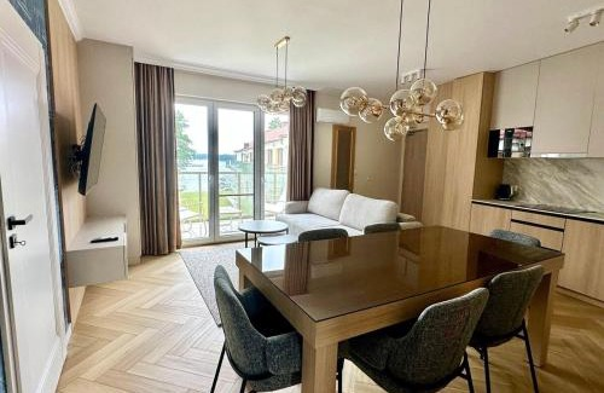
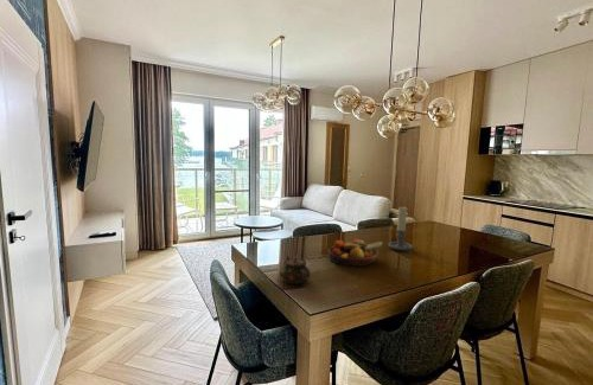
+ candle holder [387,205,414,254]
+ teapot [279,255,312,285]
+ fruit bowl [327,238,384,268]
